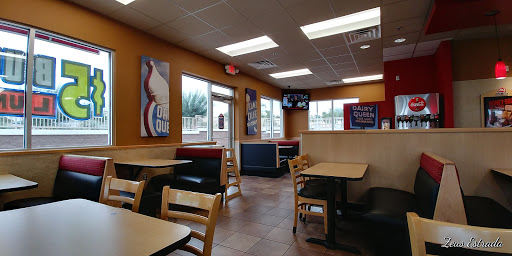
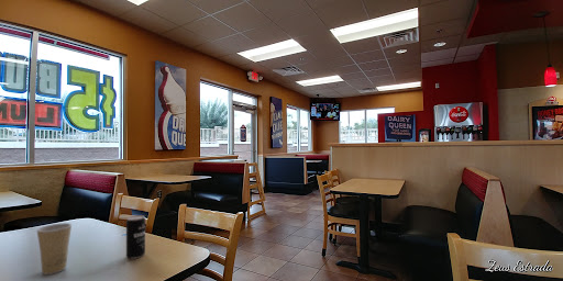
+ beverage can [125,214,146,260]
+ paper cup [35,222,73,276]
